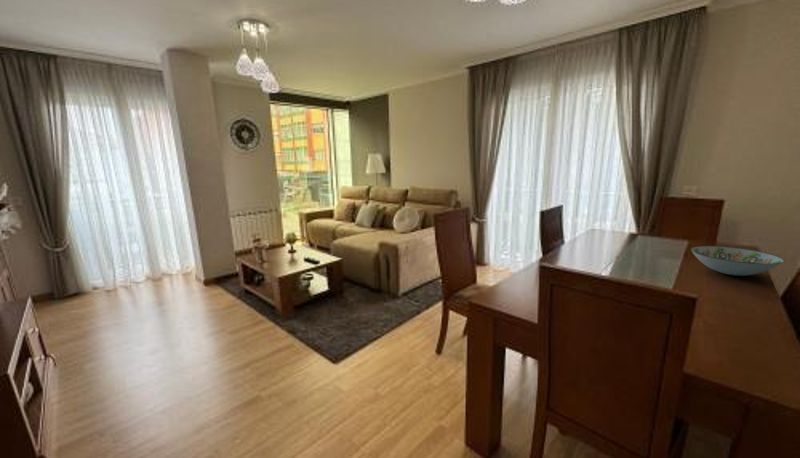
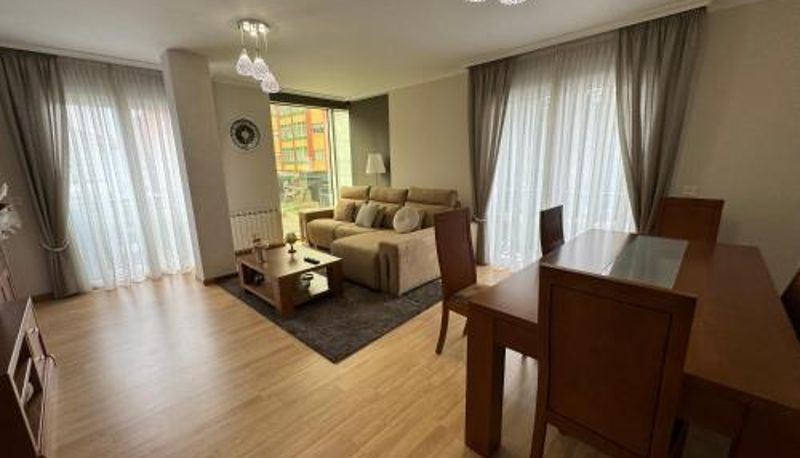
- decorative bowl [690,245,785,277]
